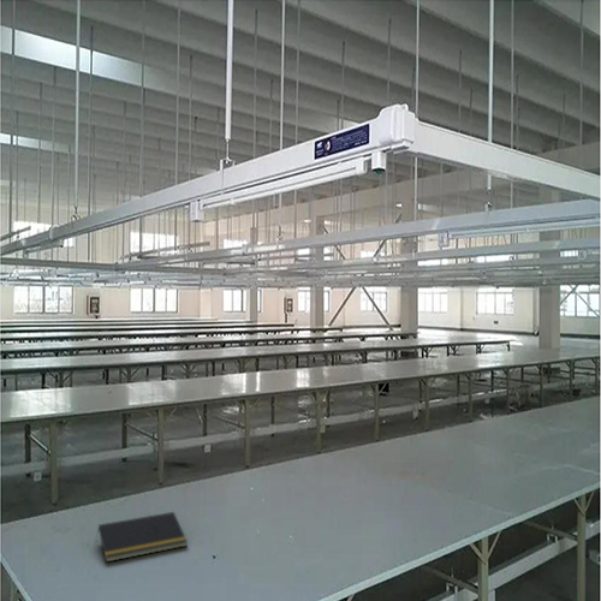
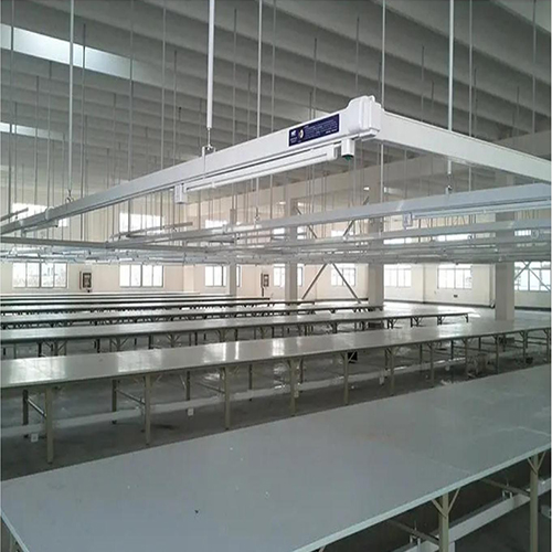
- notepad [95,511,189,564]
